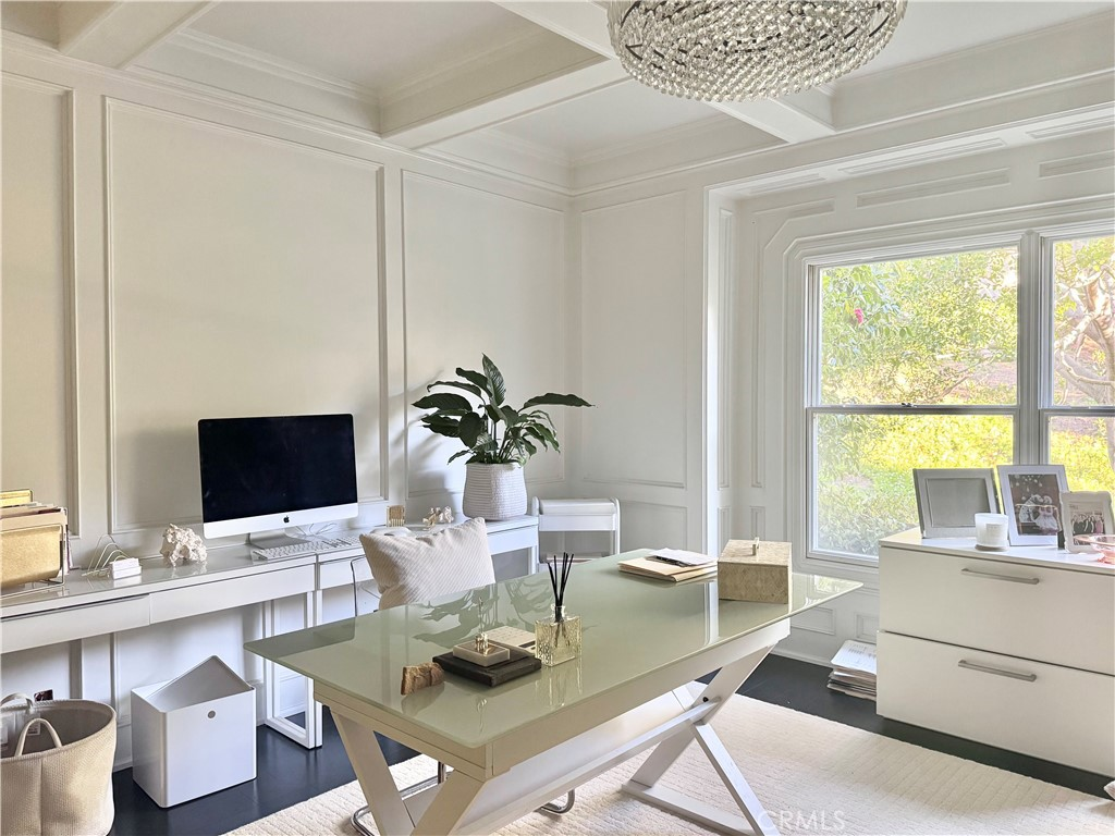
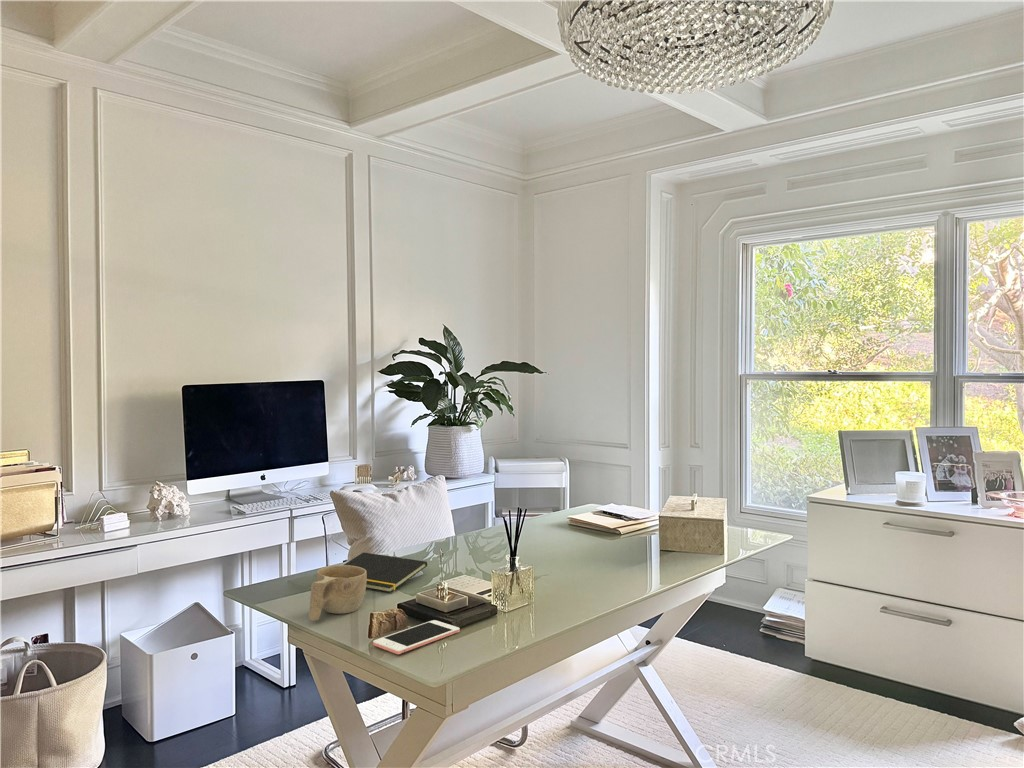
+ cup [308,564,367,622]
+ cell phone [372,619,461,655]
+ notepad [343,551,428,594]
